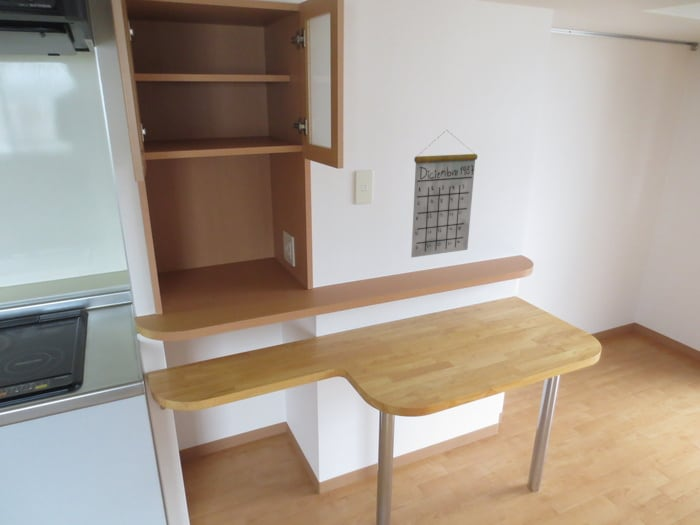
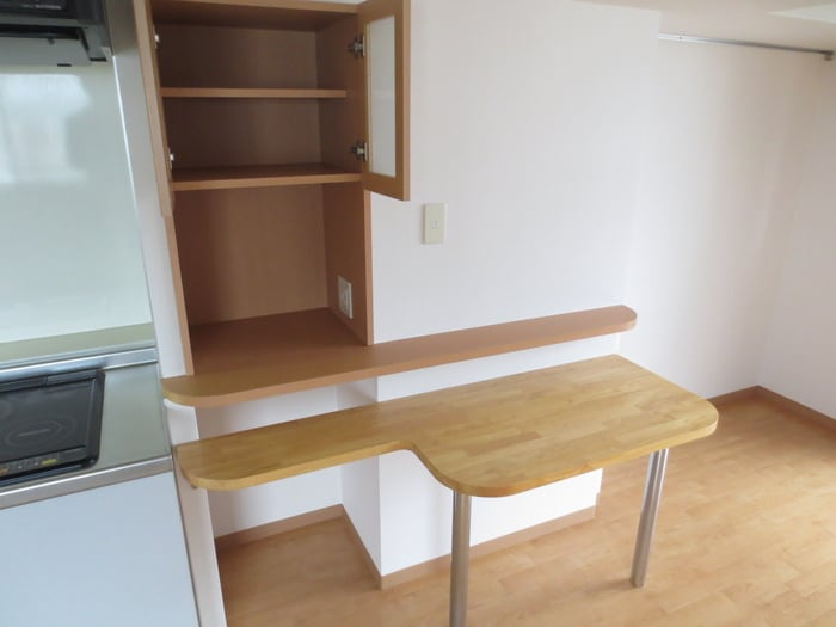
- calendar [410,130,478,258]
